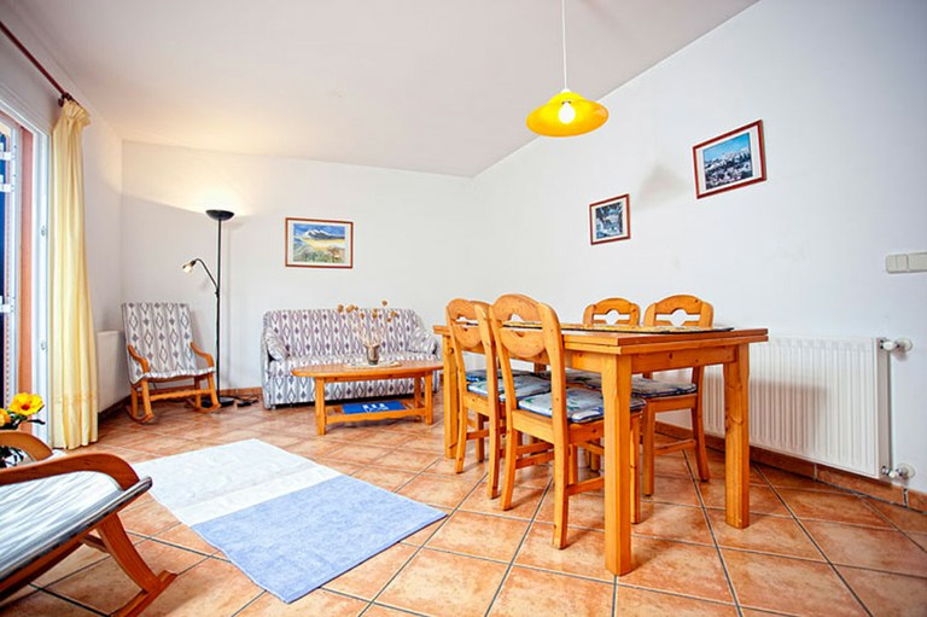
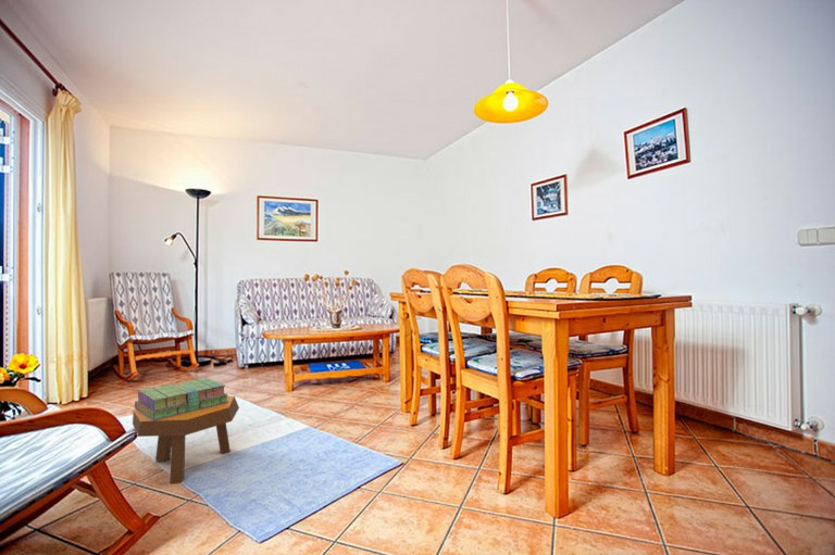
+ stack of books [134,377,229,420]
+ footstool [132,395,240,484]
